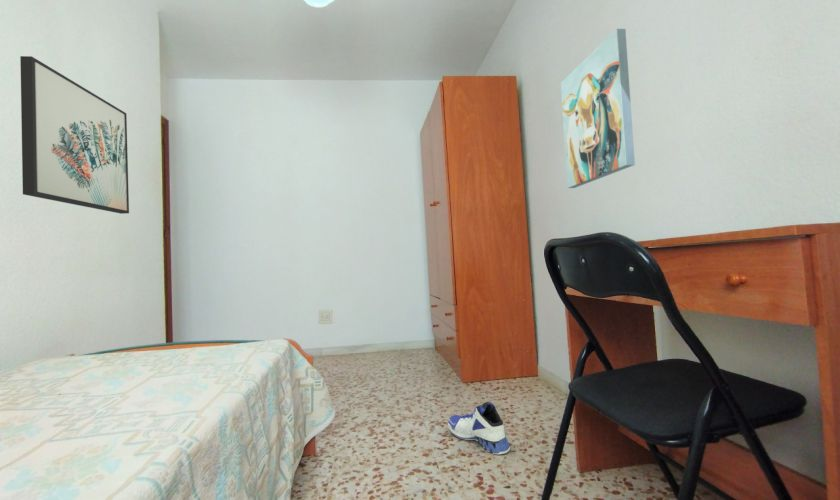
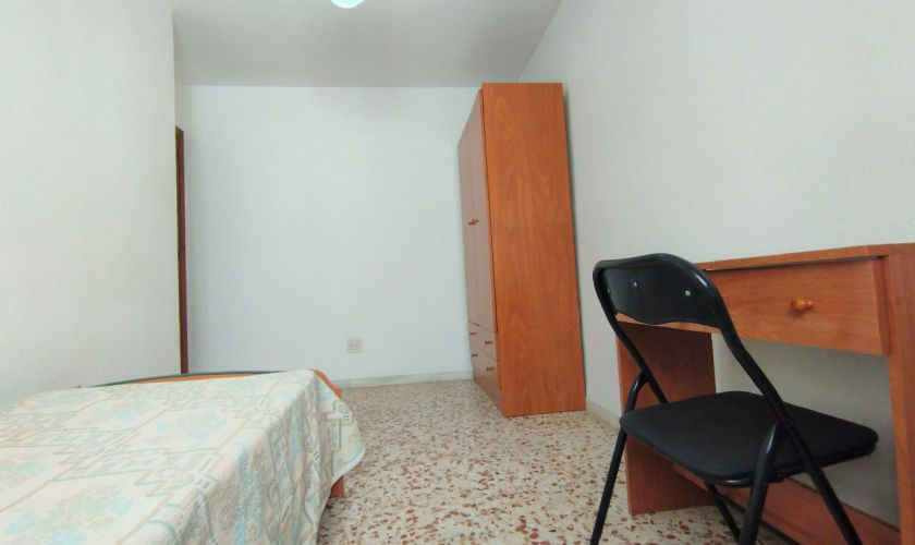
- wall art [19,55,130,215]
- wall art [560,28,636,189]
- sneaker [447,401,511,455]
